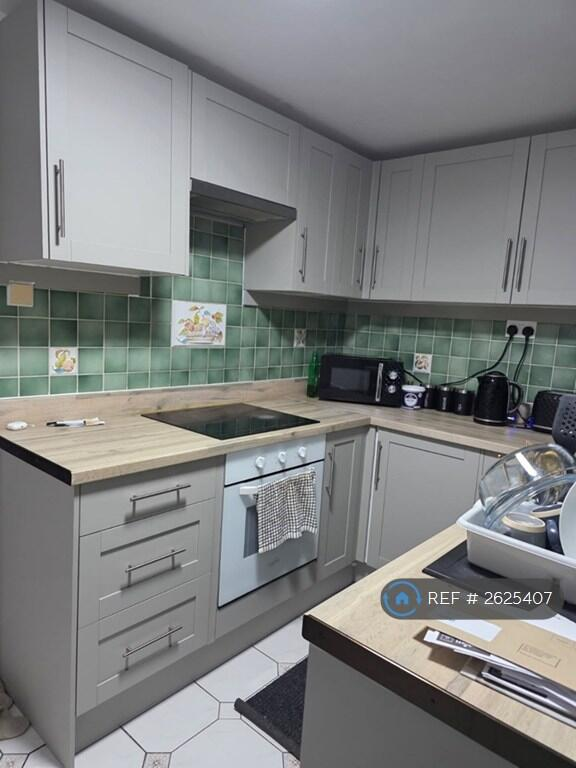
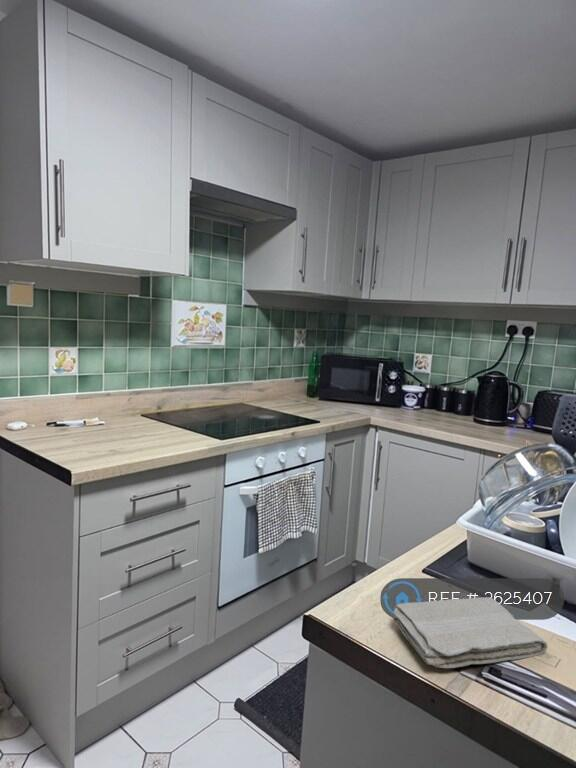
+ washcloth [392,596,548,669]
